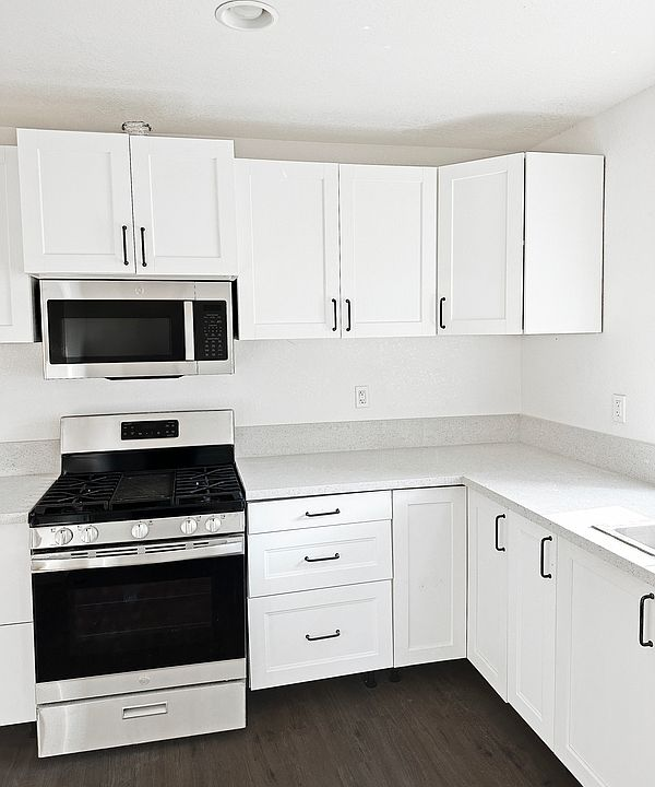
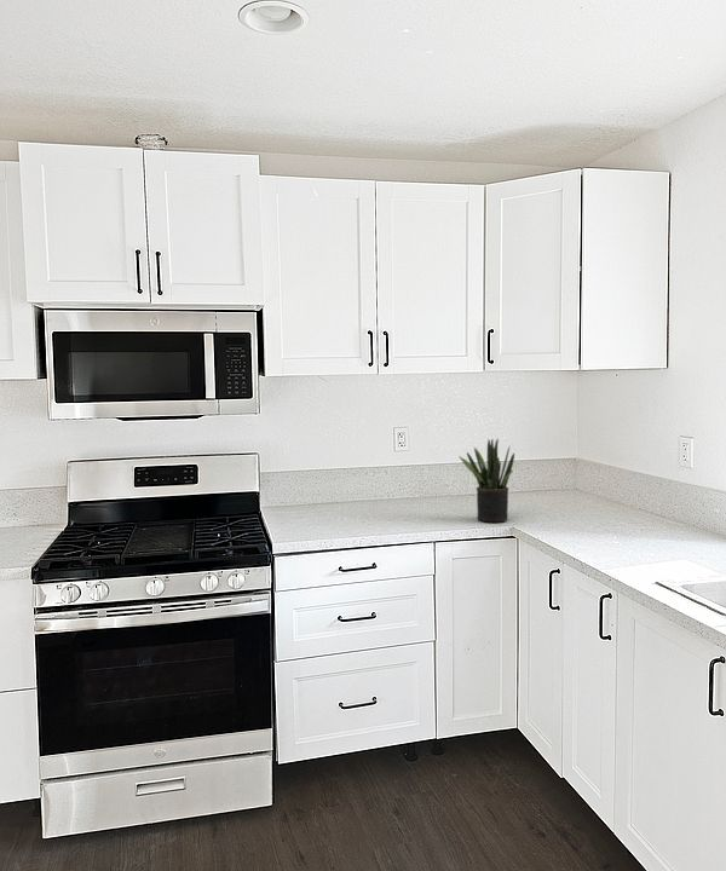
+ potted plant [457,438,515,523]
